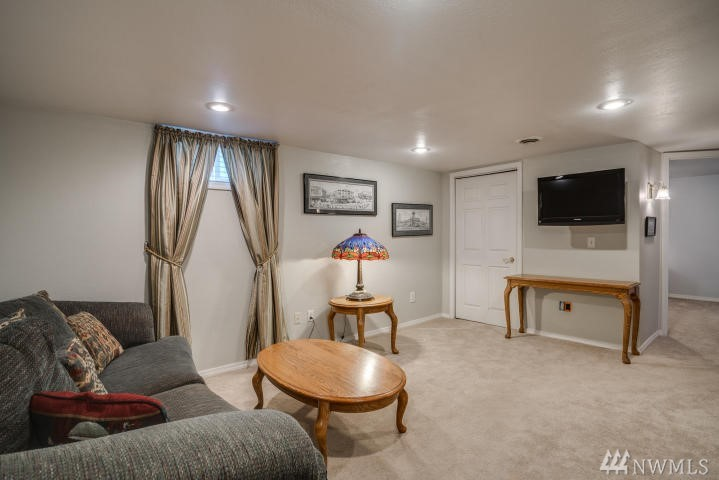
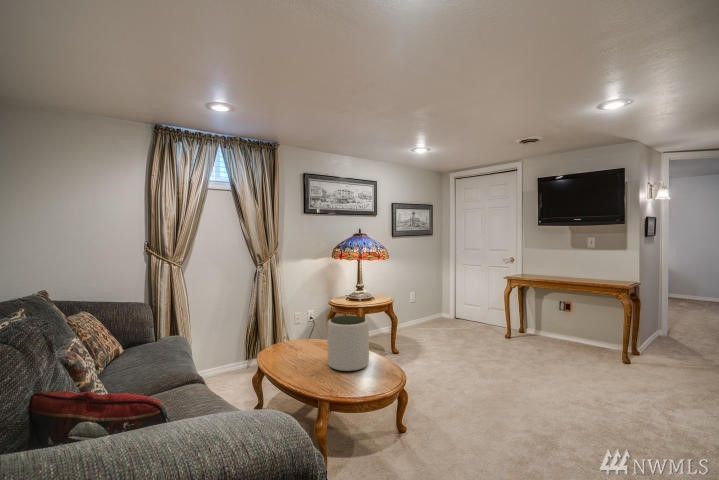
+ plant pot [326,314,370,372]
